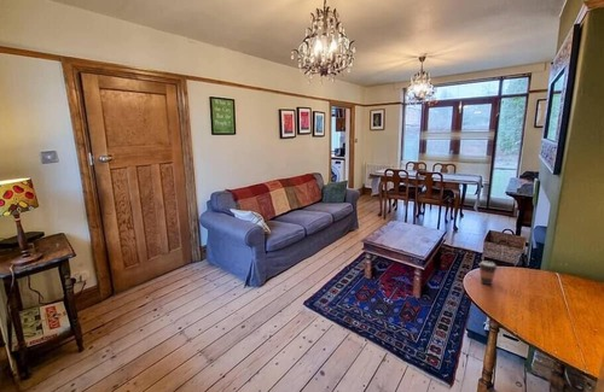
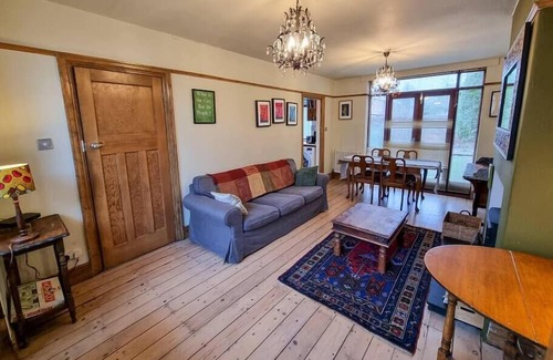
- coffee cup [477,261,499,286]
